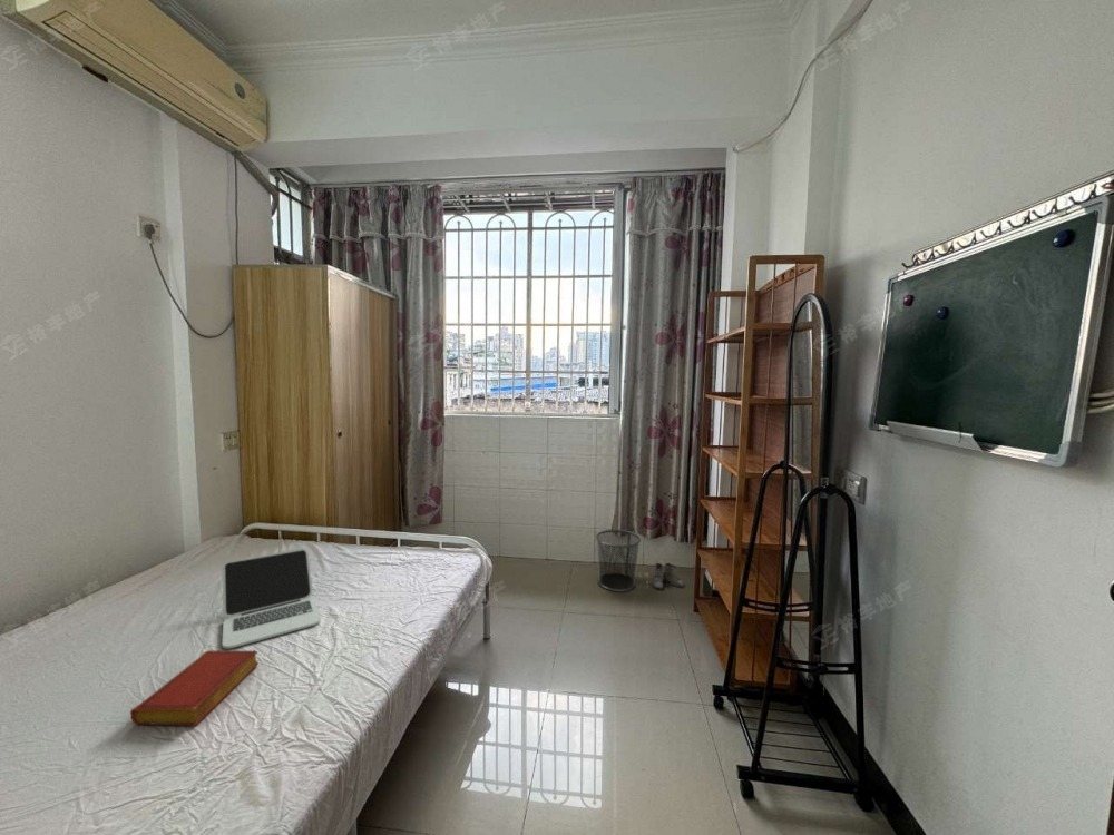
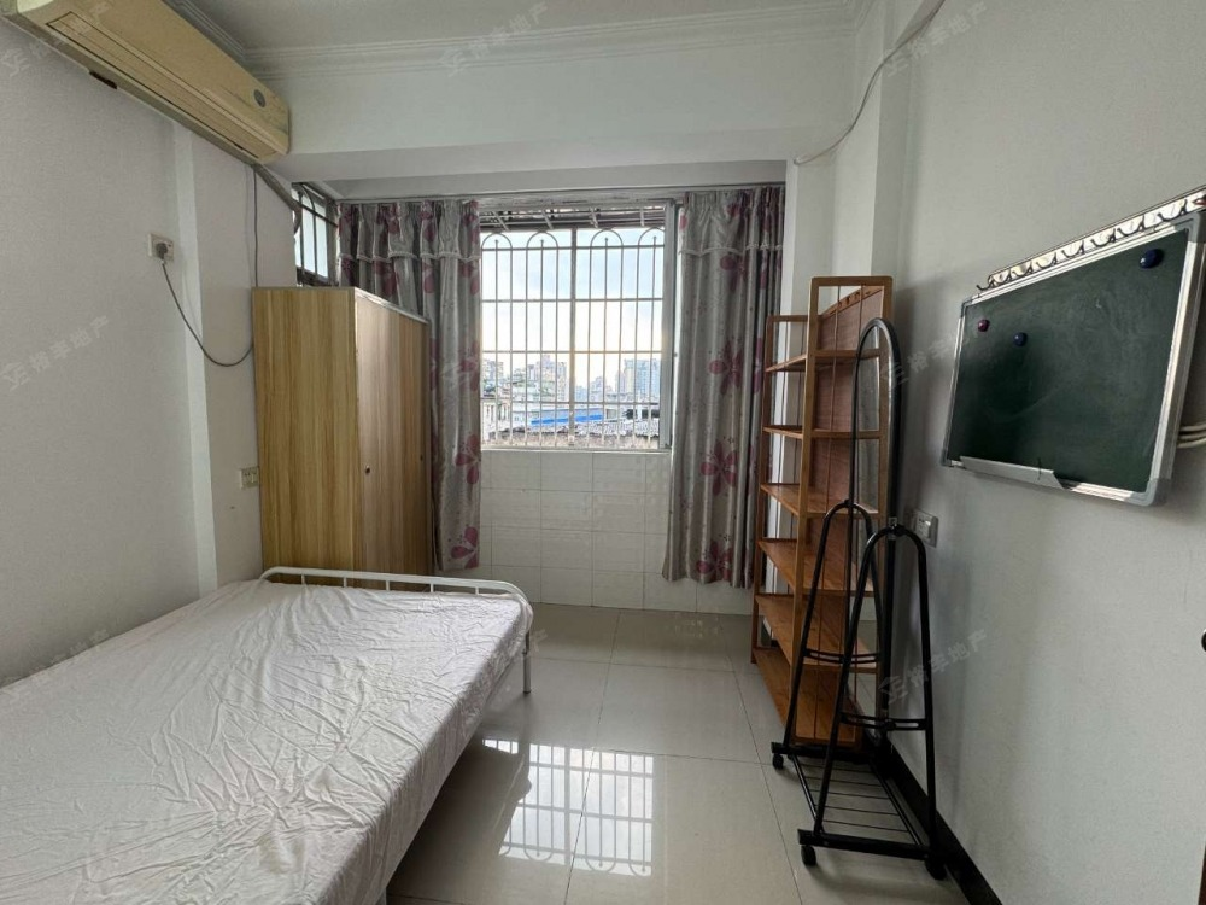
- book [129,649,260,726]
- boots [649,562,685,591]
- laptop [221,548,322,650]
- waste bin [595,529,642,592]
